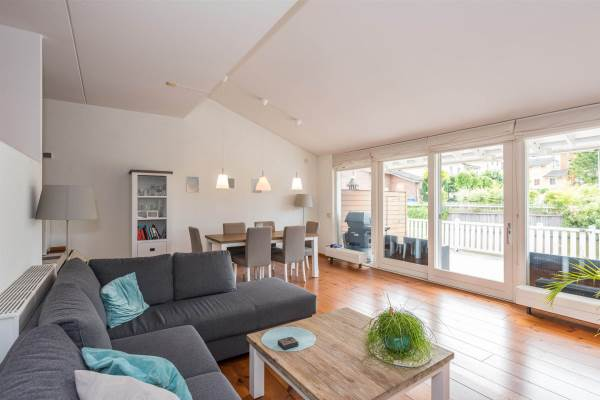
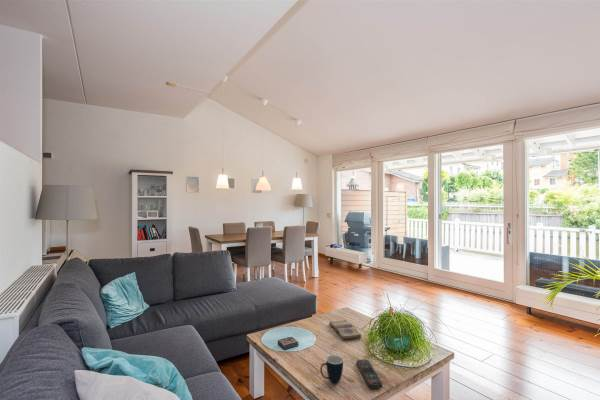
+ remote control [355,359,383,390]
+ mug [319,354,344,384]
+ diary [328,319,362,341]
